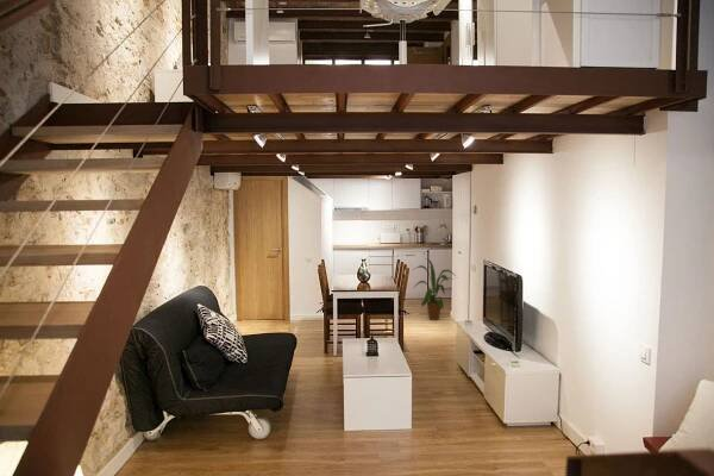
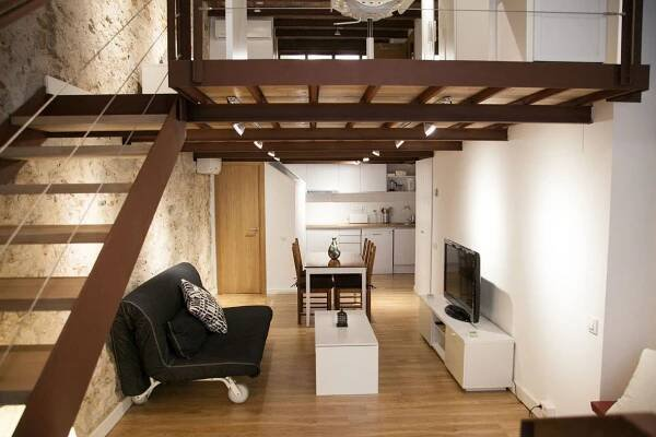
- house plant [412,257,457,321]
